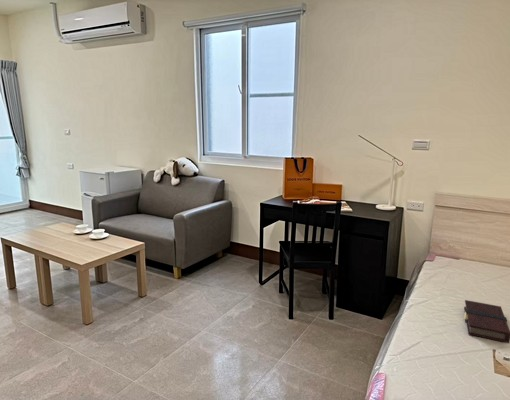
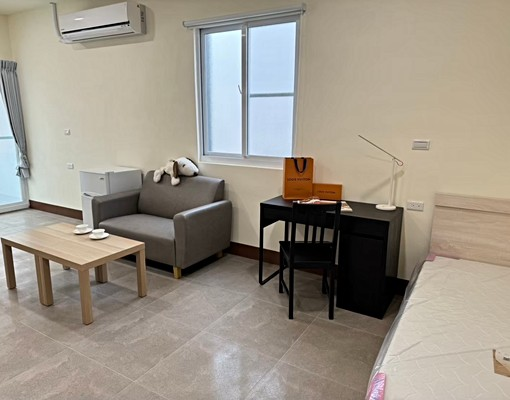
- book [463,299,510,344]
